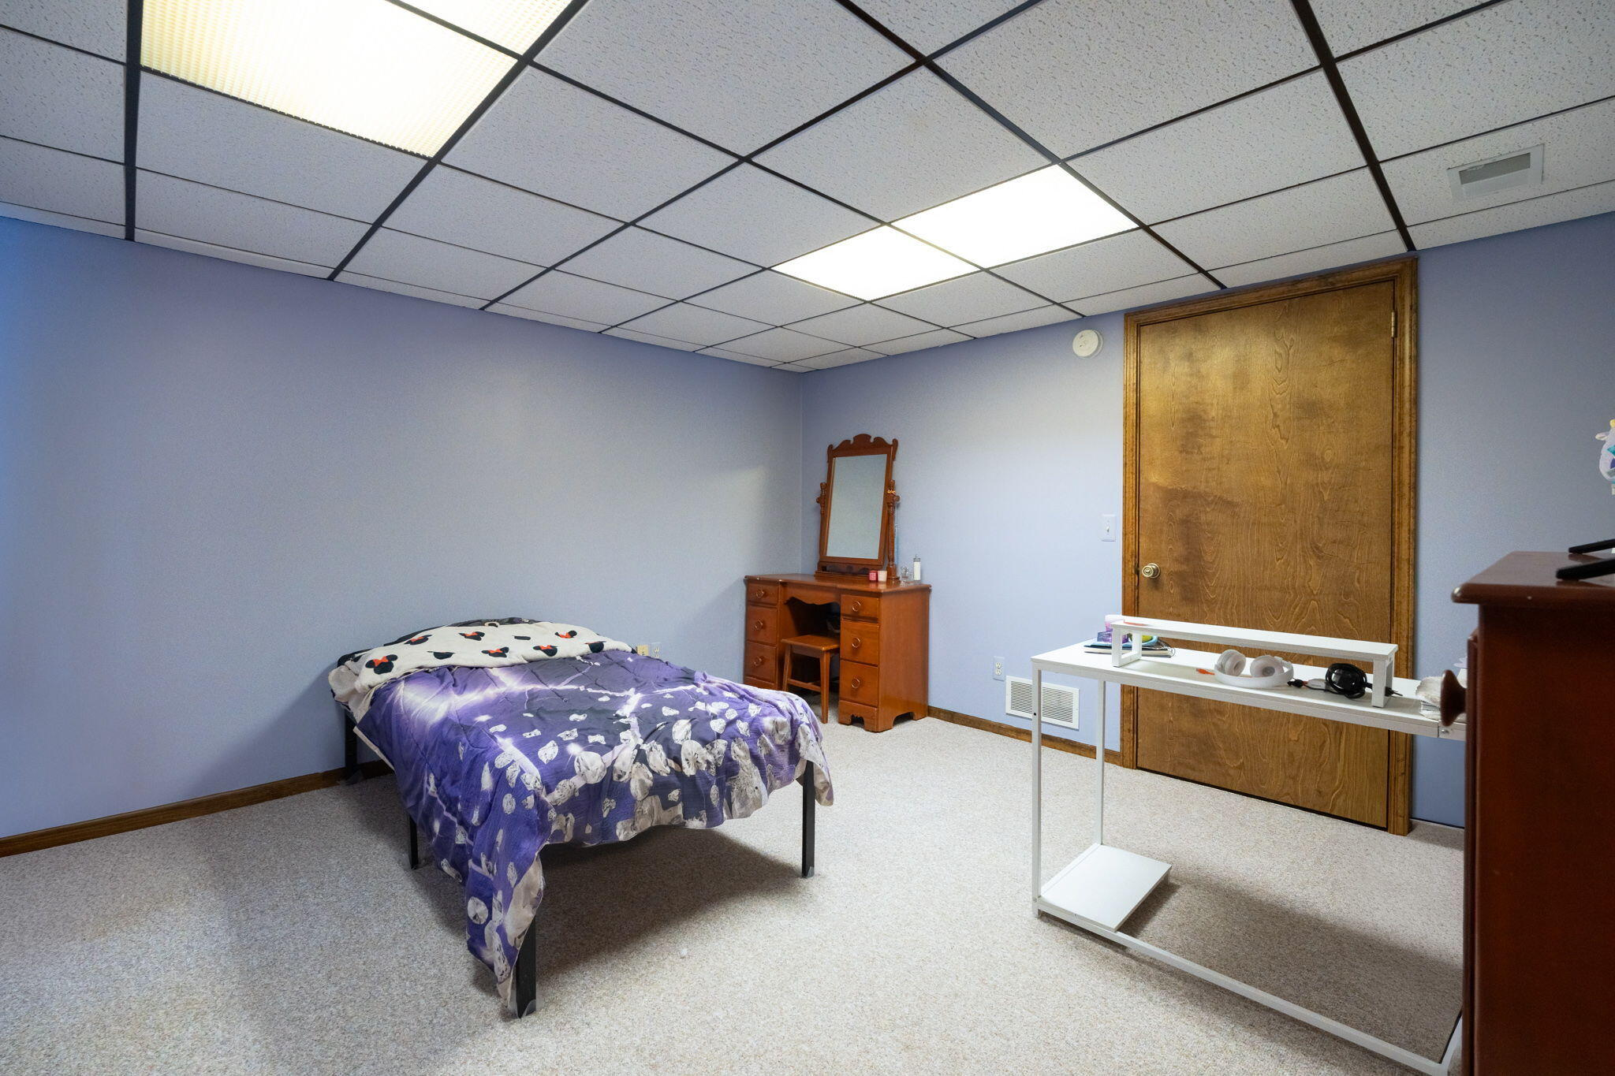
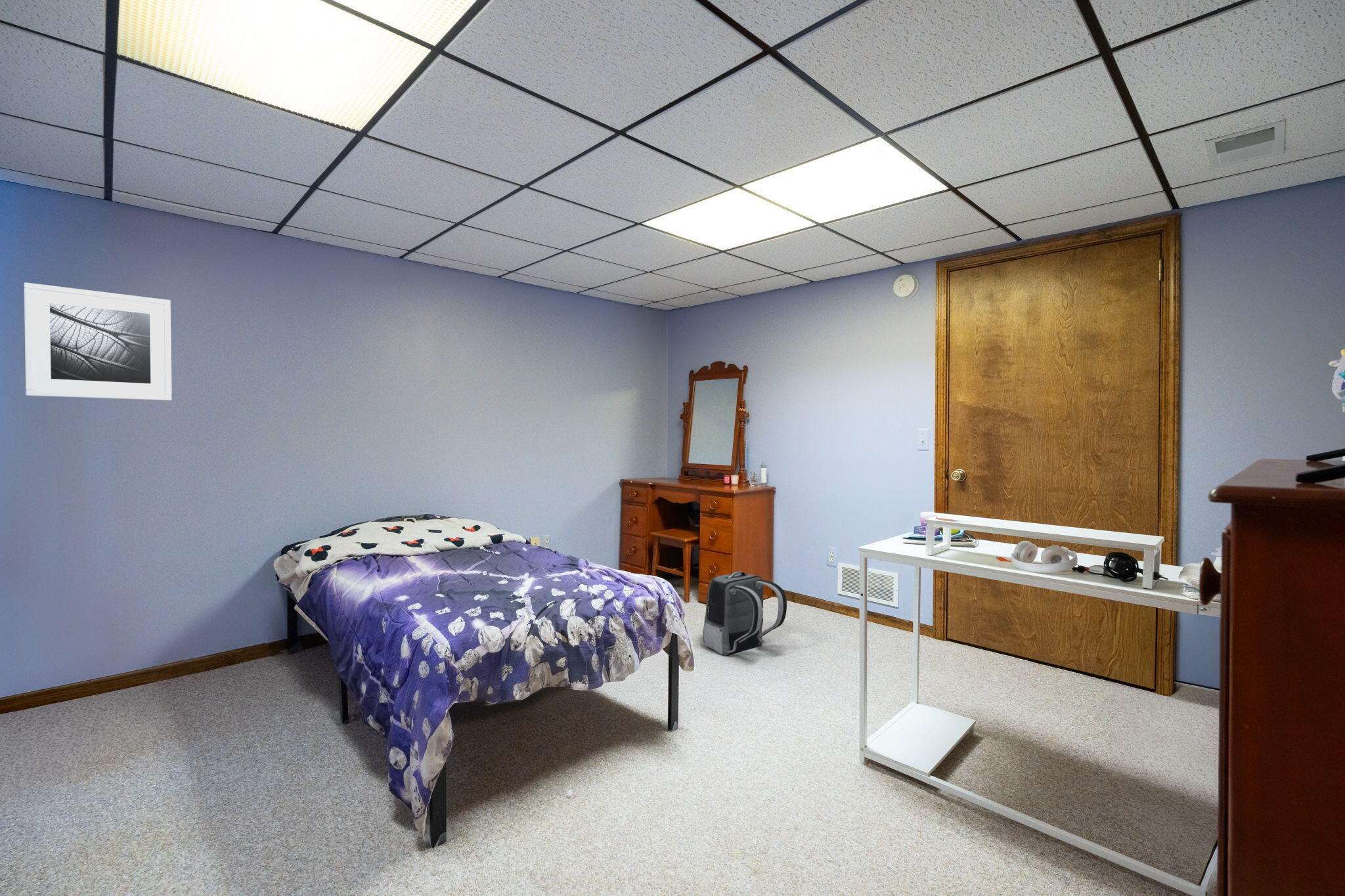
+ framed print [23,282,173,401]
+ backpack [702,570,787,656]
